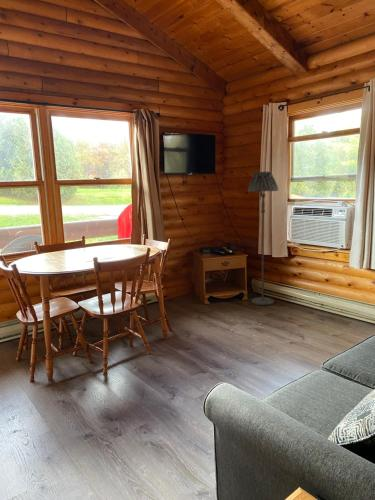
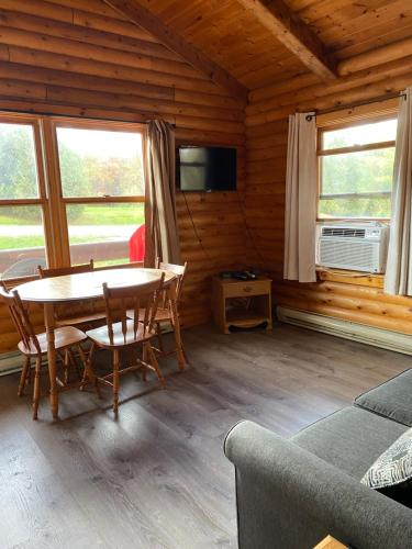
- floor lamp [247,171,279,306]
